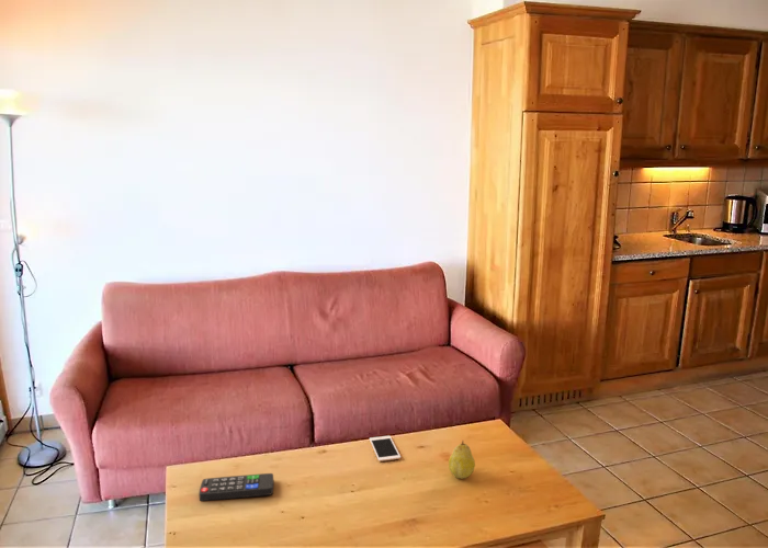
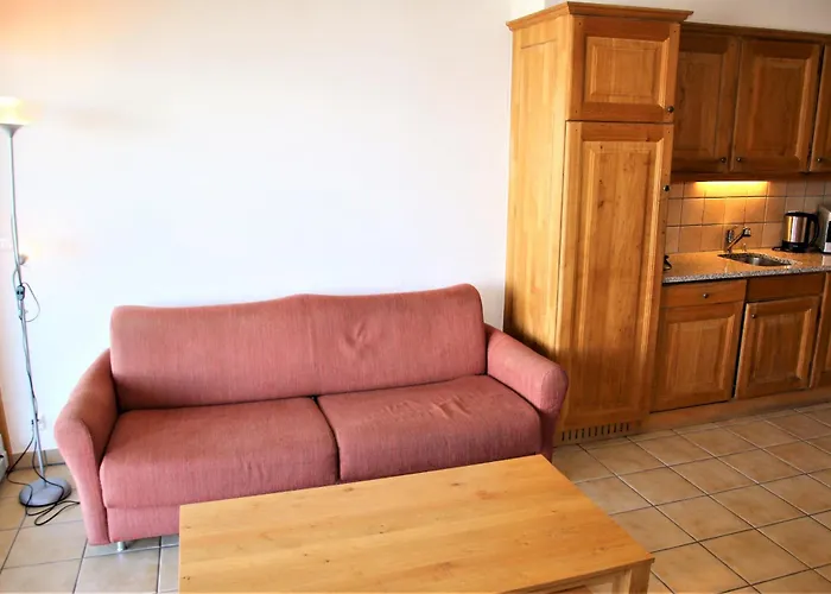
- cell phone [369,435,402,463]
- fruit [448,441,476,480]
- remote control [197,472,274,502]
